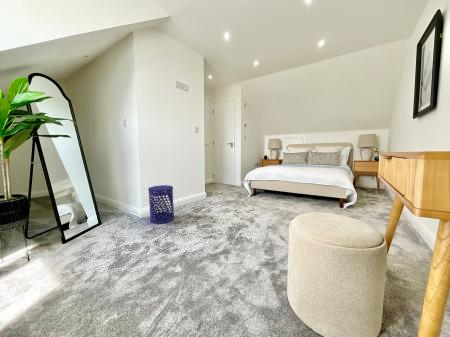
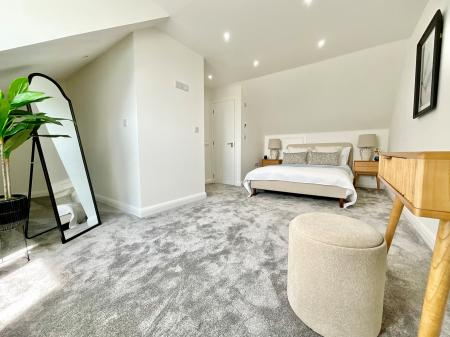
- waste bin [147,184,175,225]
